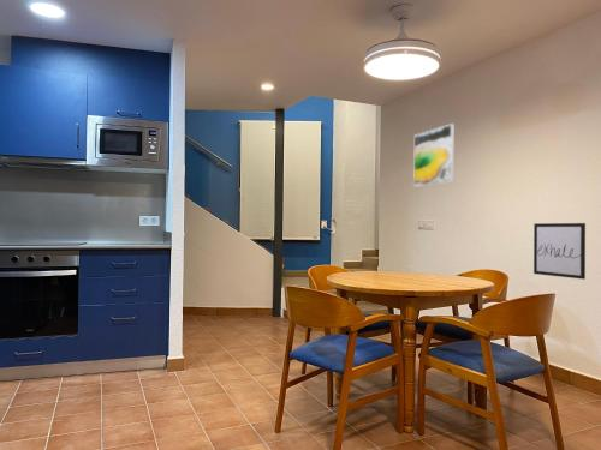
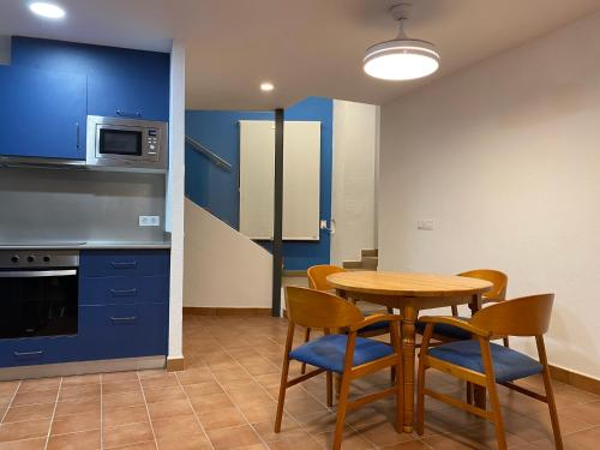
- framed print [412,122,456,188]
- wall art [532,222,587,281]
